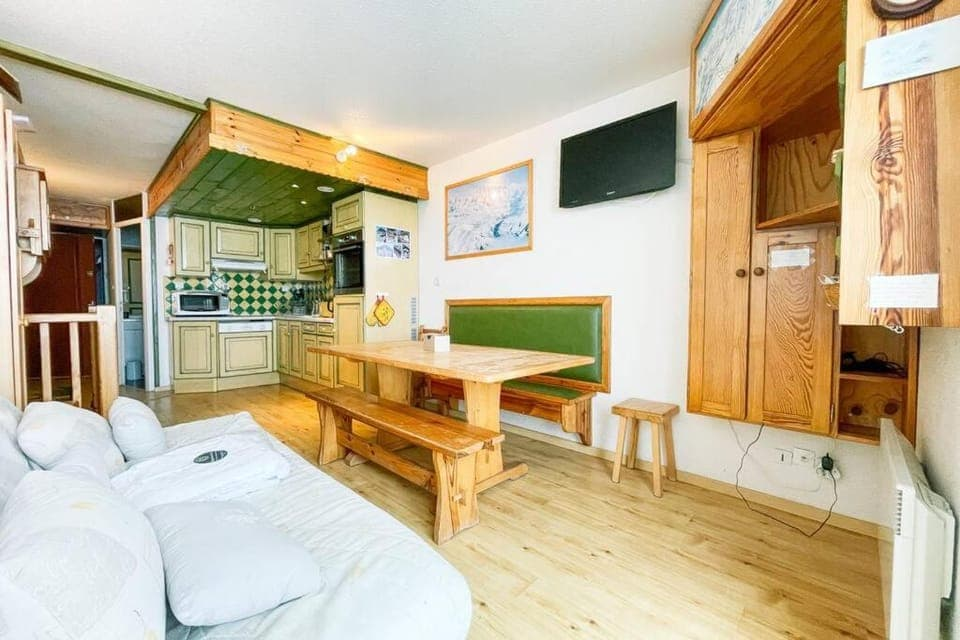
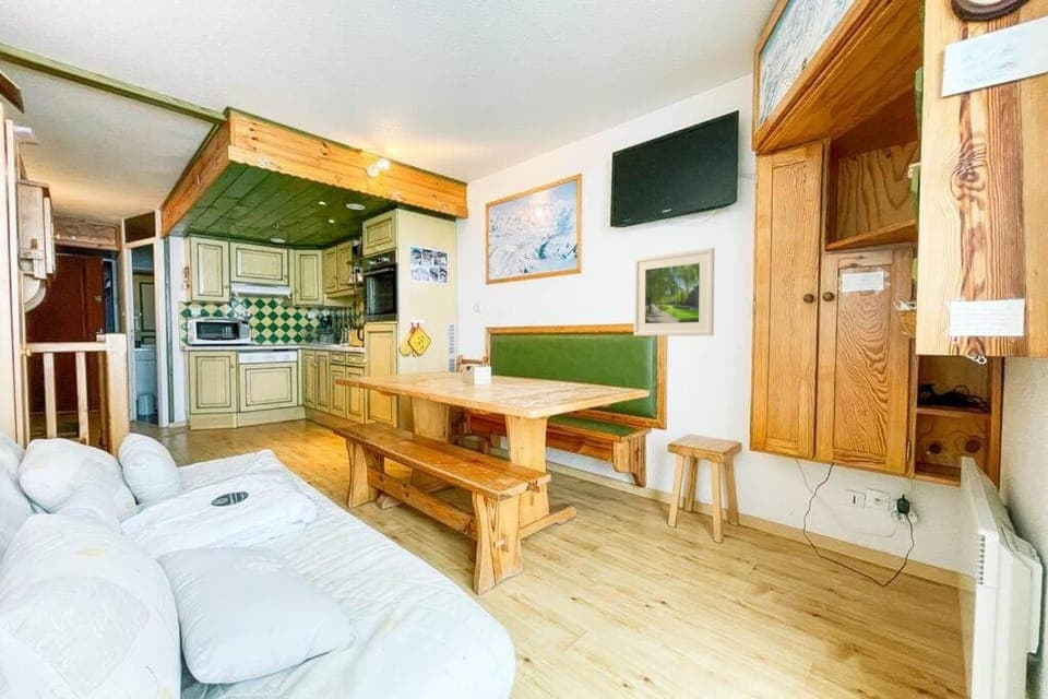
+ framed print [633,247,715,336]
